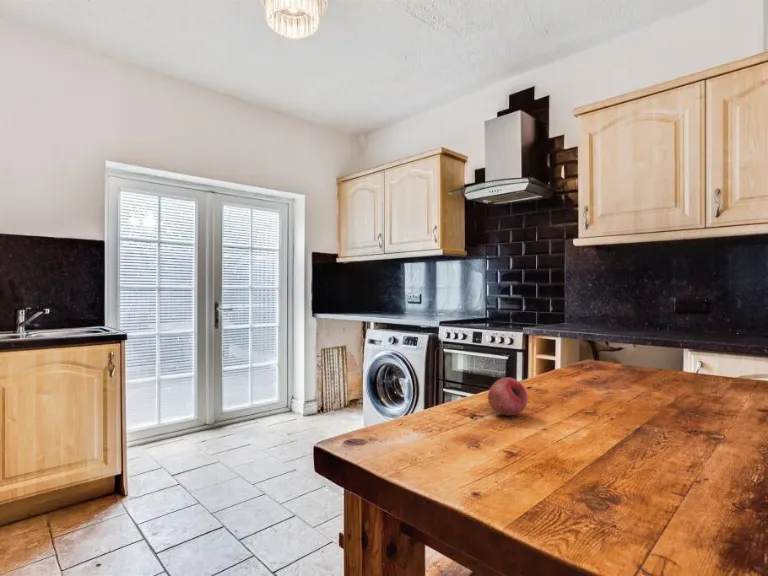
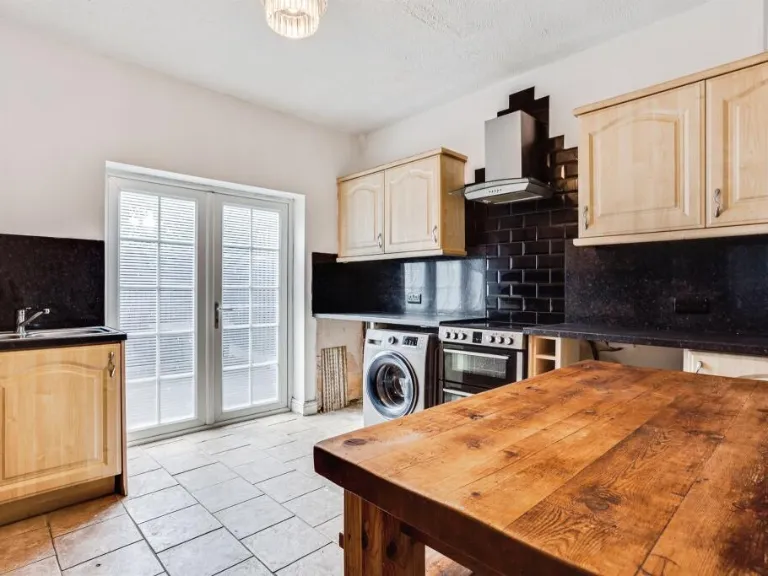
- fruit [487,377,529,416]
